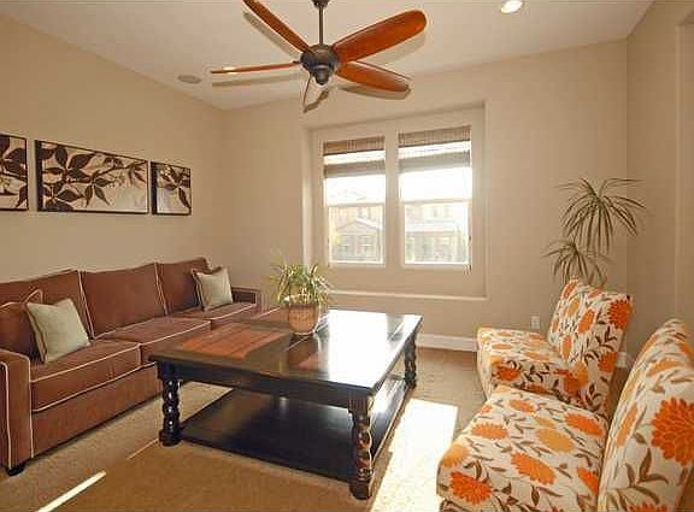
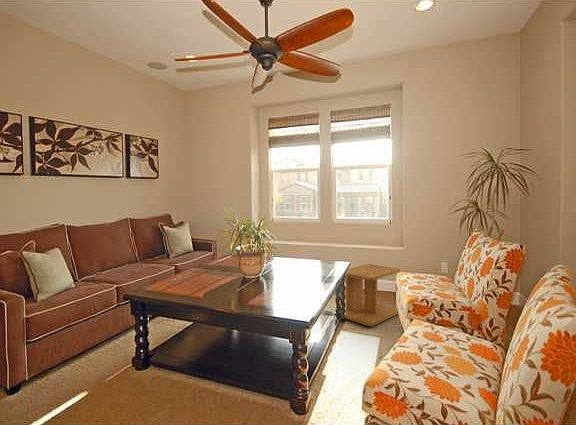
+ side table [344,263,401,327]
